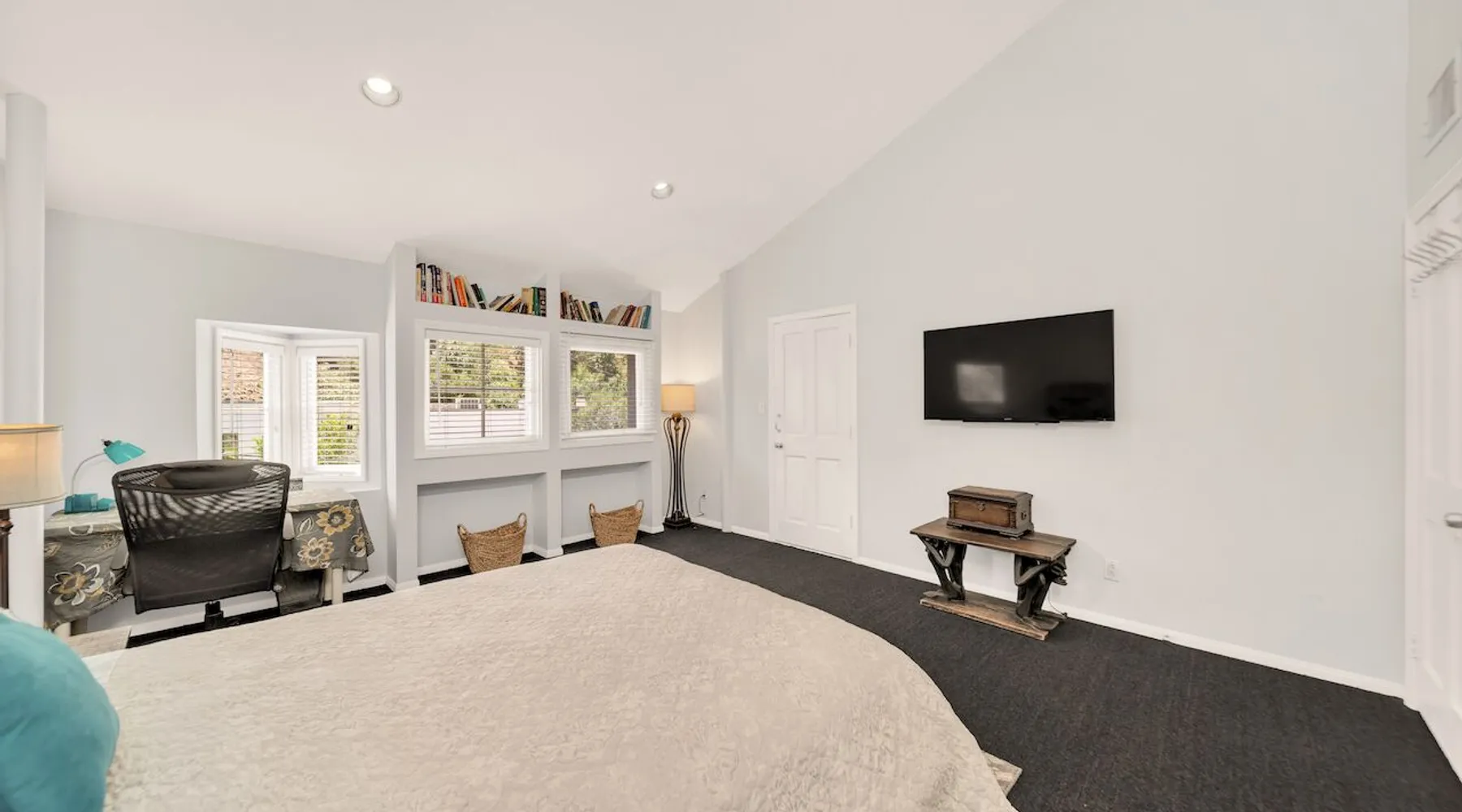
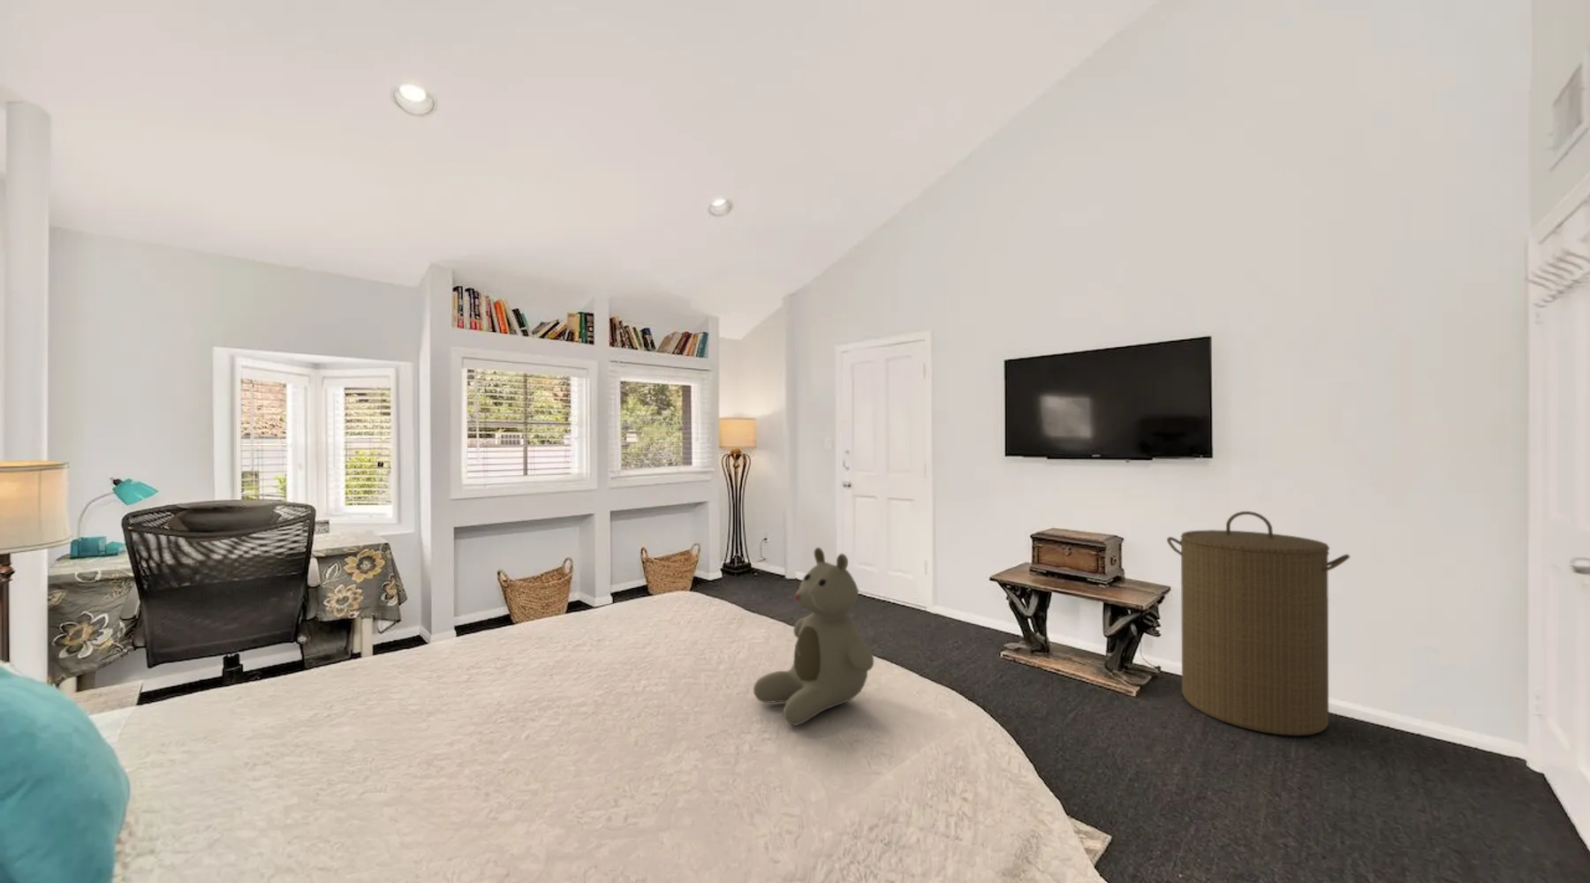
+ laundry hamper [1166,510,1351,736]
+ teddy bear [753,547,874,726]
